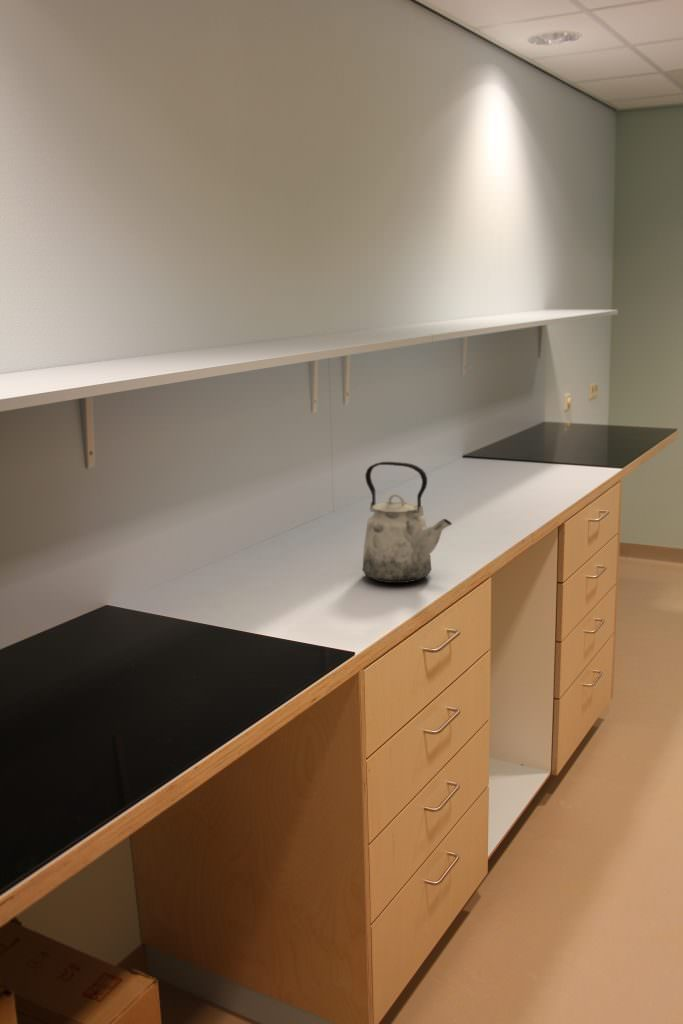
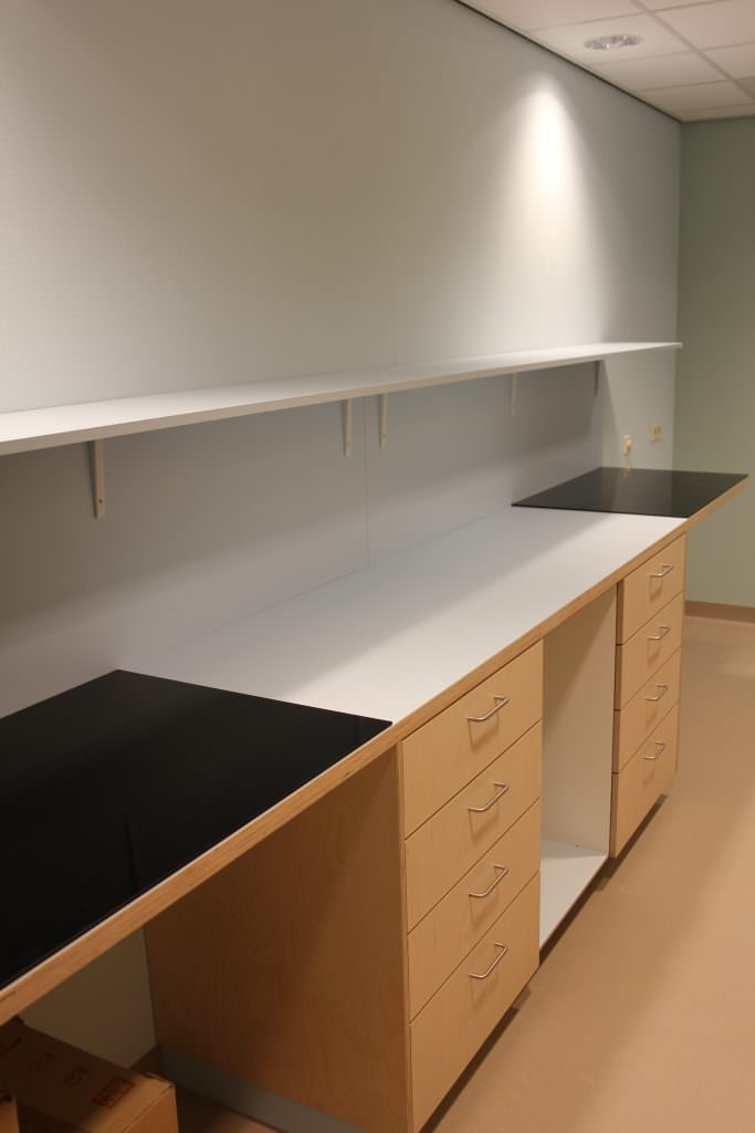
- kettle [362,461,453,584]
